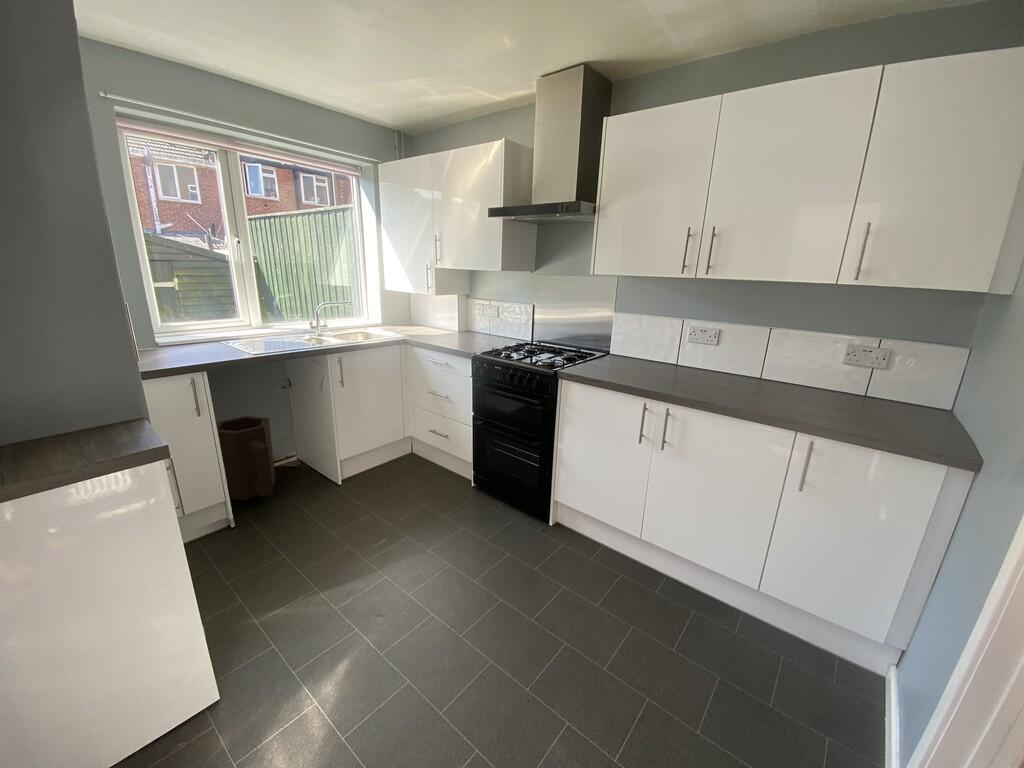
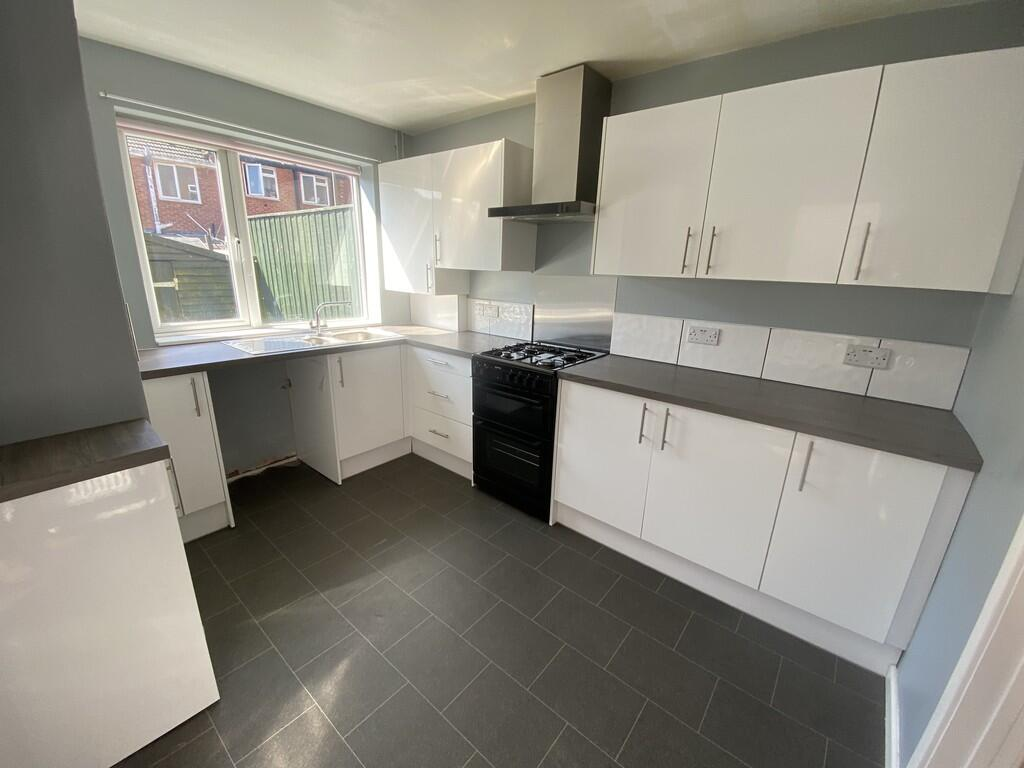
- trash can [216,415,276,501]
